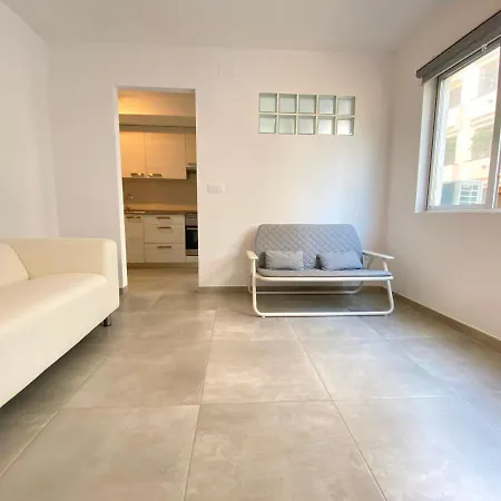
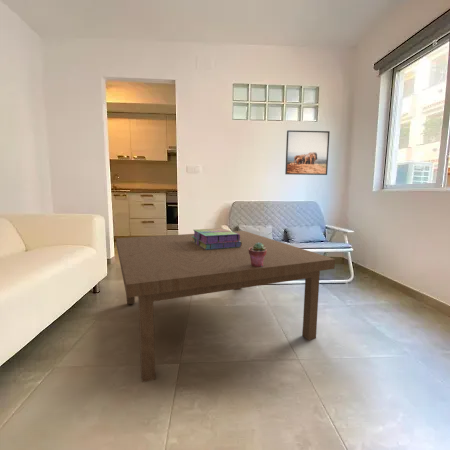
+ coffee table [115,230,336,383]
+ stack of books [191,227,242,250]
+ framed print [284,129,331,176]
+ potted succulent [249,242,267,267]
